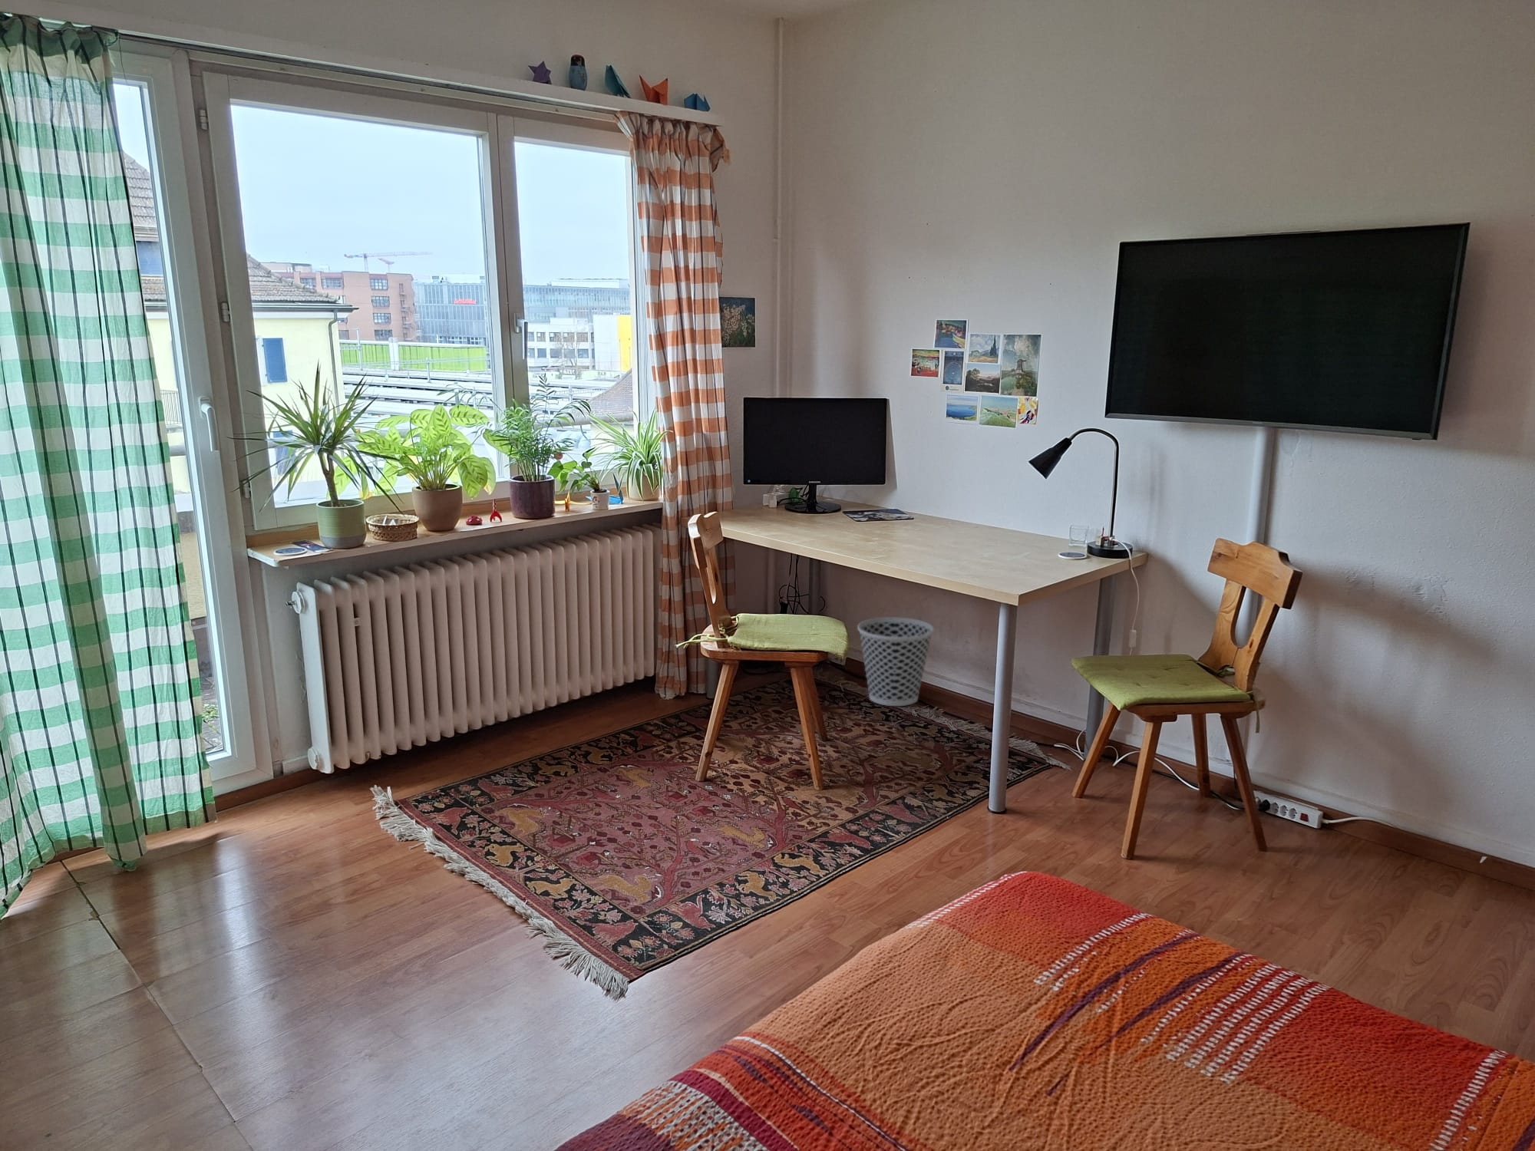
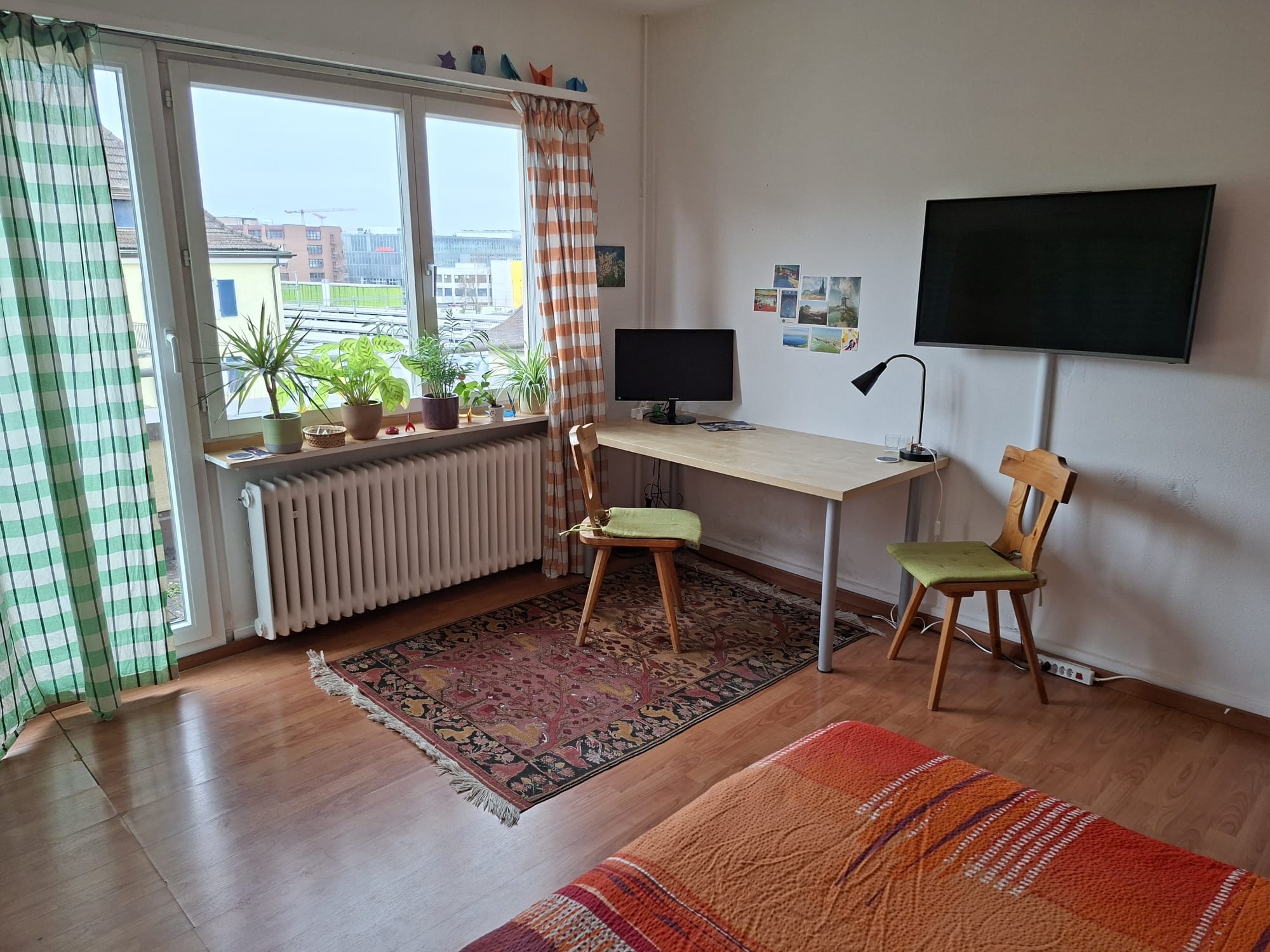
- wastebasket [857,617,934,707]
